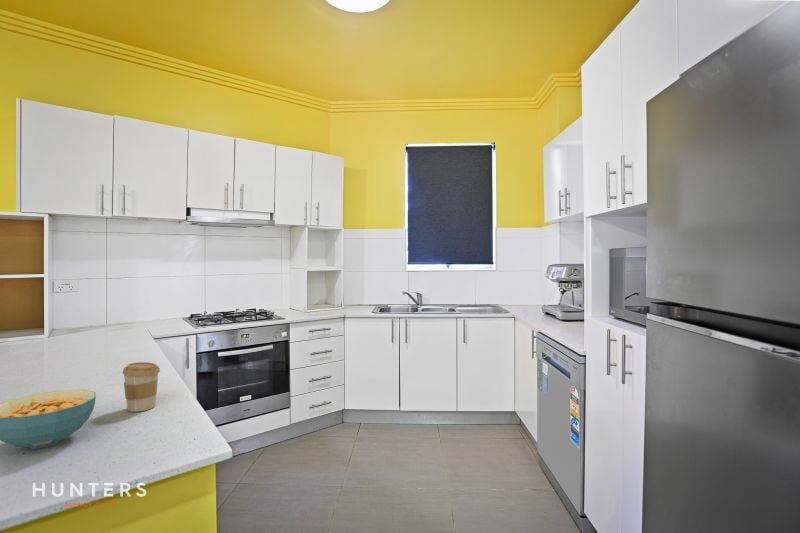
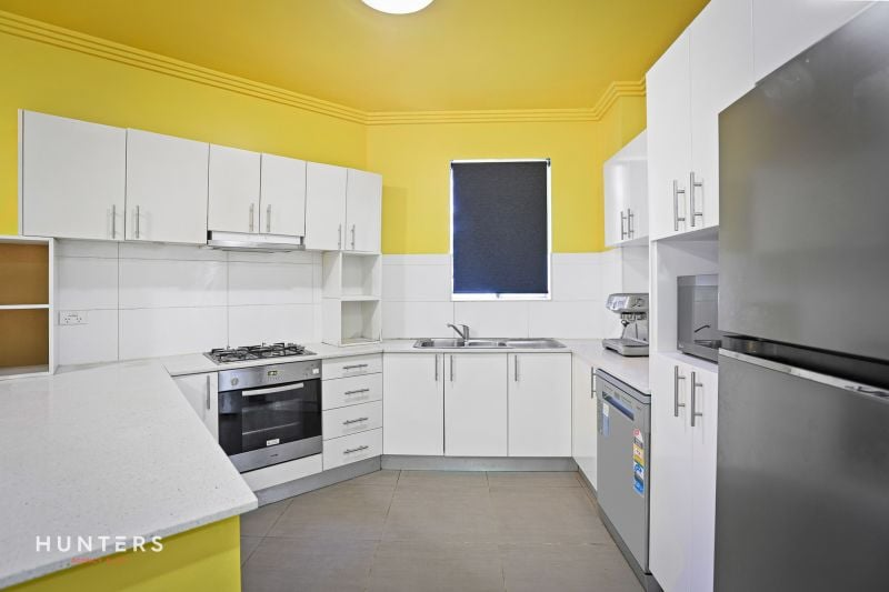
- coffee cup [122,361,161,413]
- cereal bowl [0,389,97,450]
